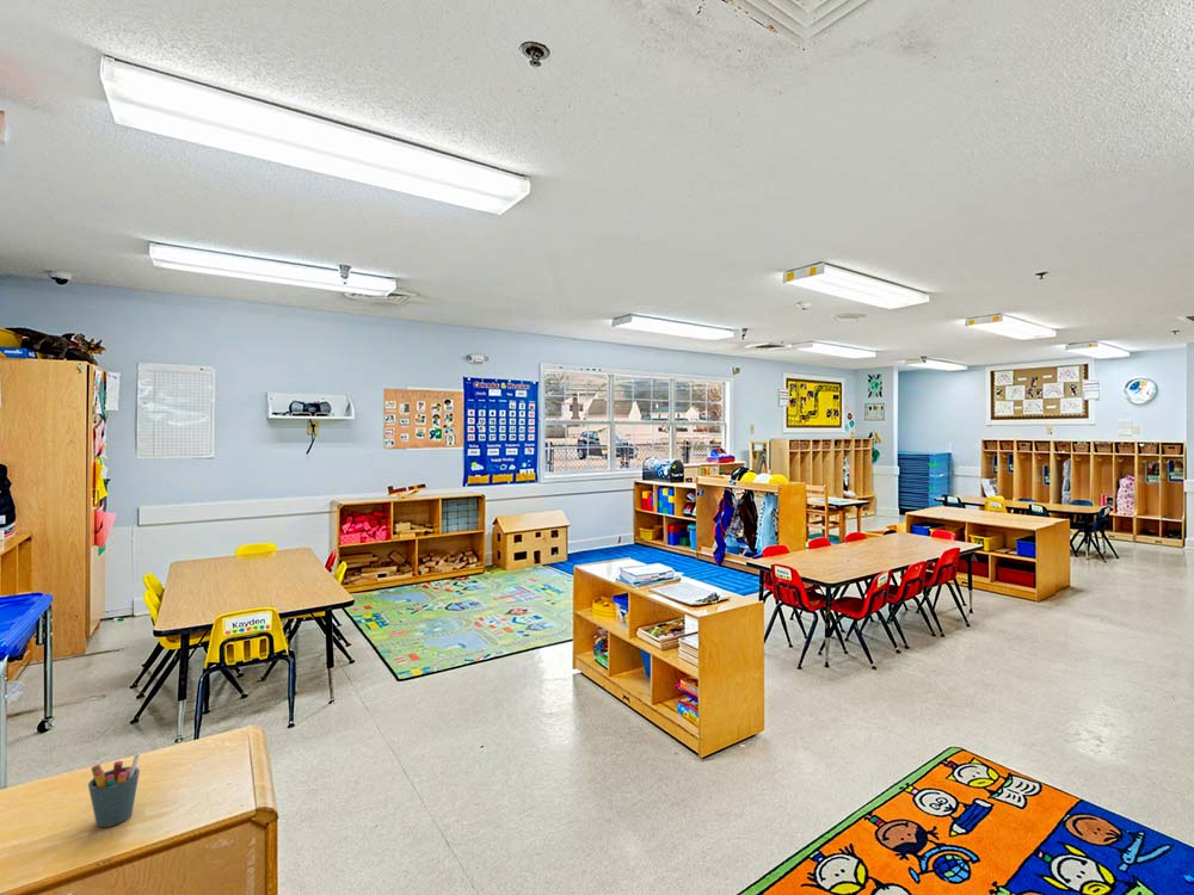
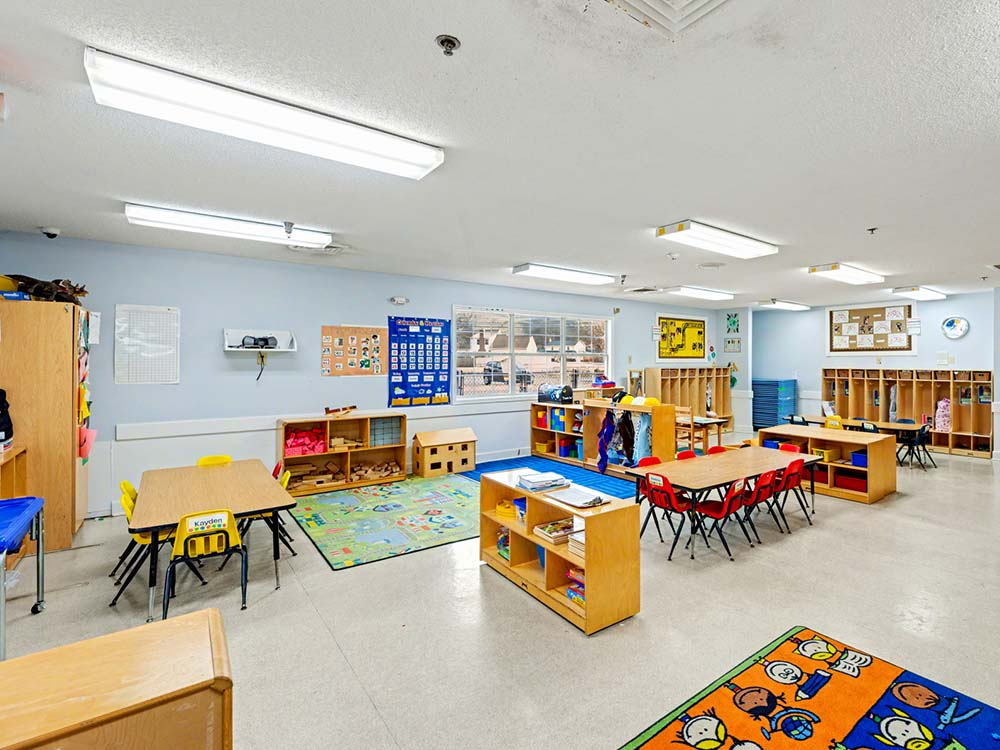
- pen holder [87,751,142,828]
